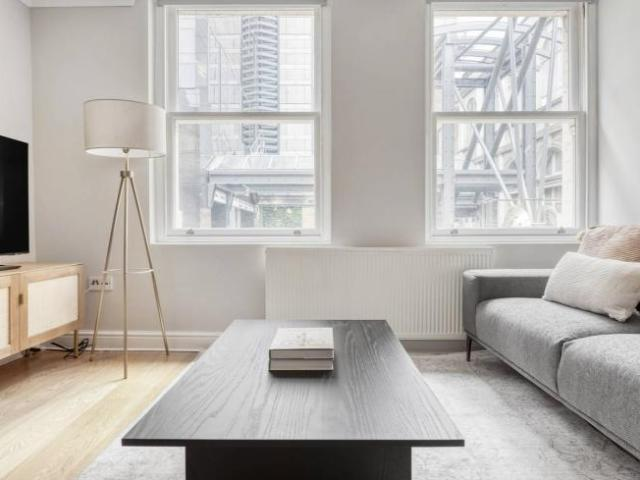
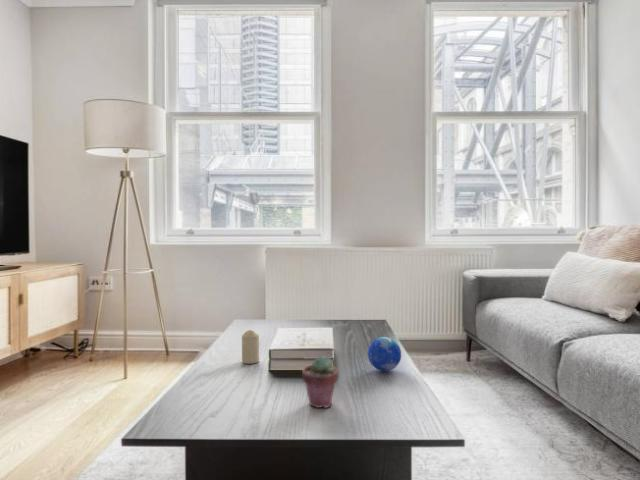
+ potted succulent [301,354,340,409]
+ candle [241,329,260,365]
+ decorative orb [367,336,402,372]
